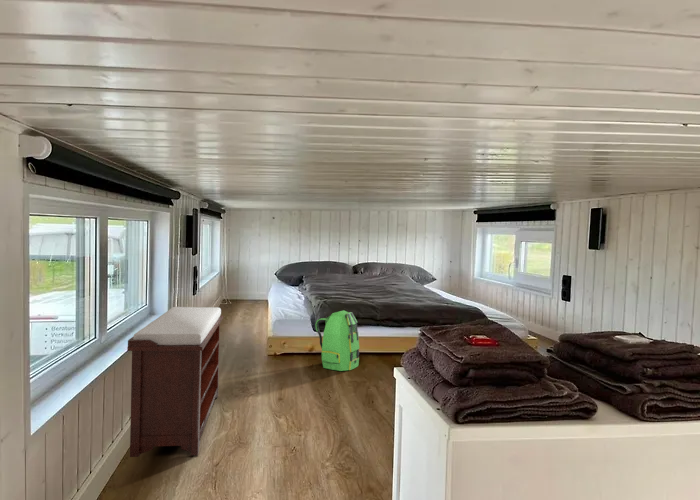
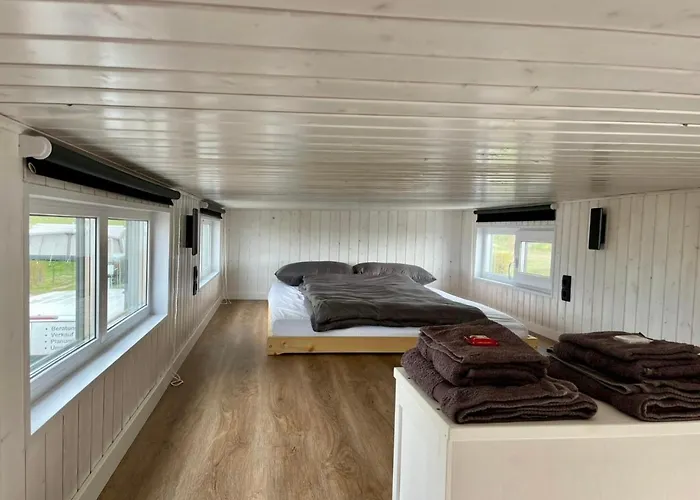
- backpack [314,310,360,372]
- bench [126,306,224,458]
